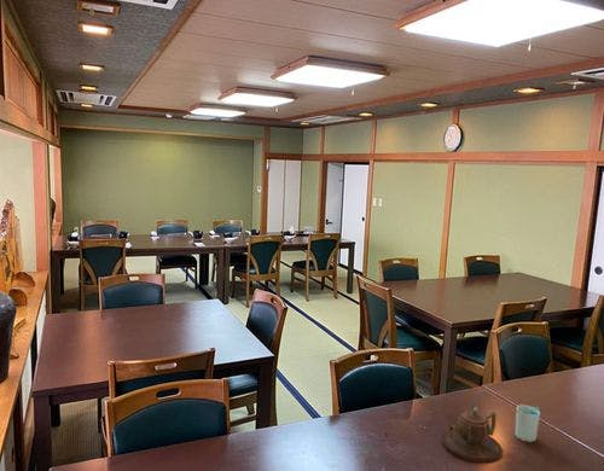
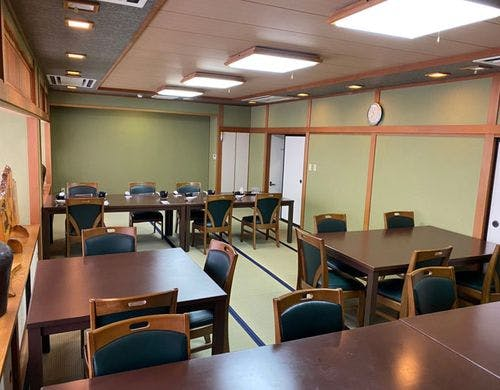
- teapot [441,403,504,464]
- cup [515,405,541,443]
